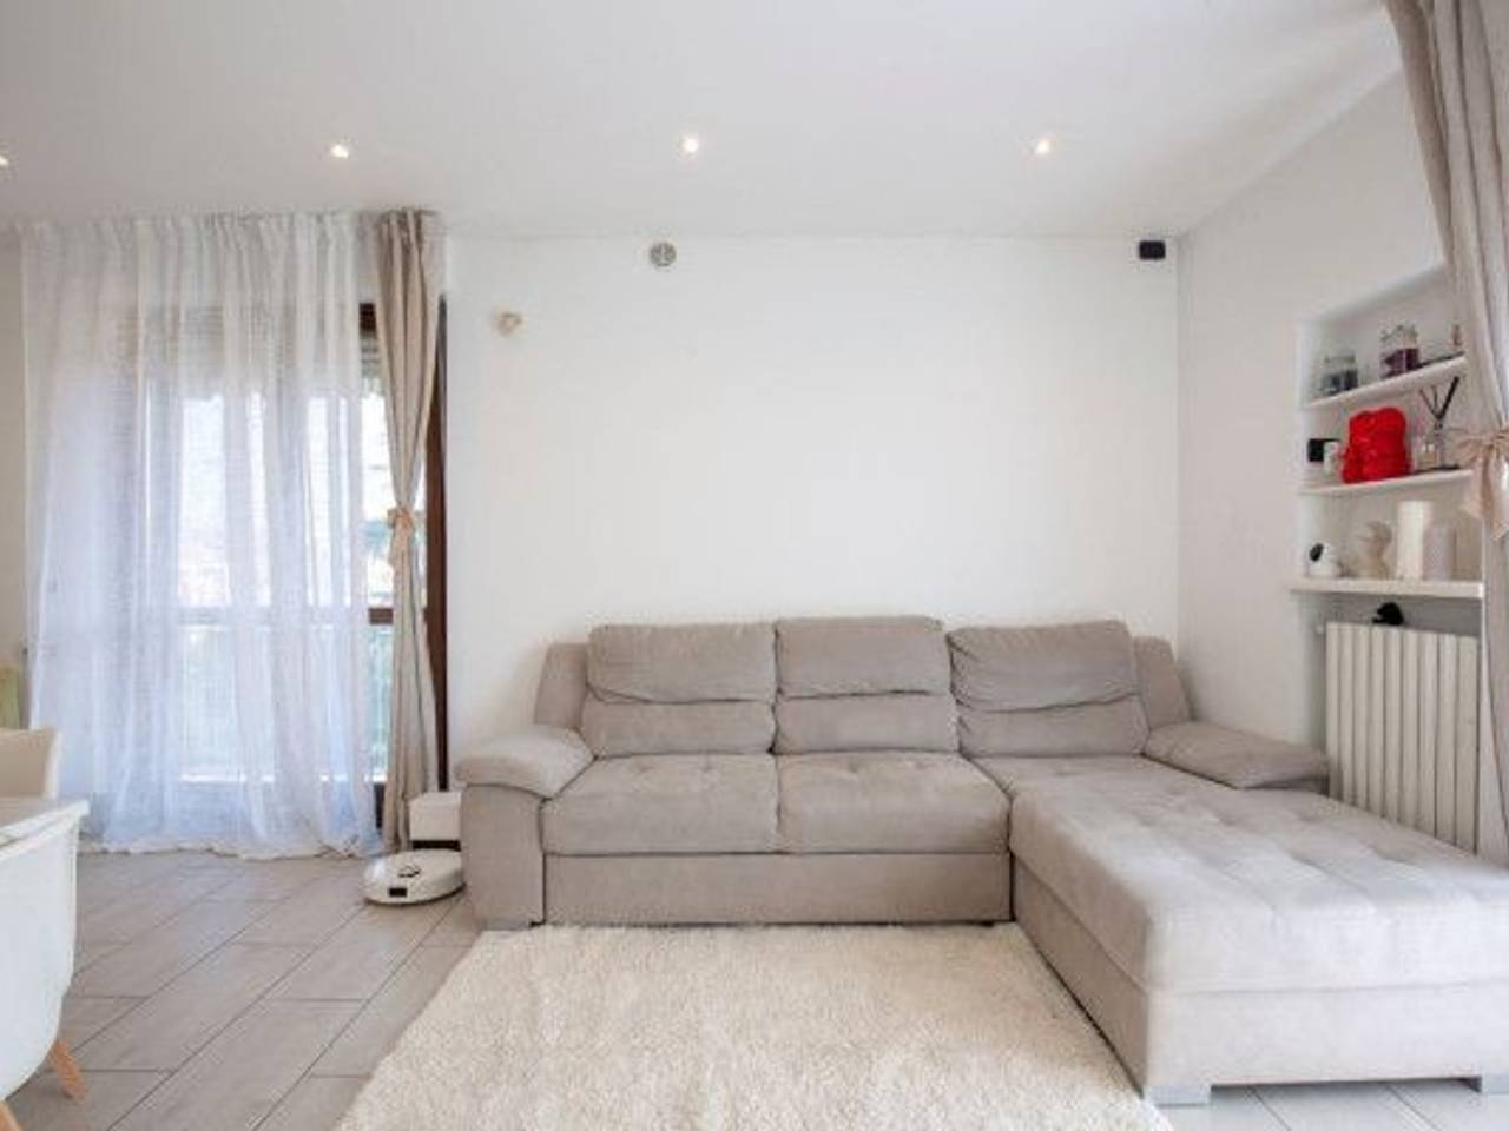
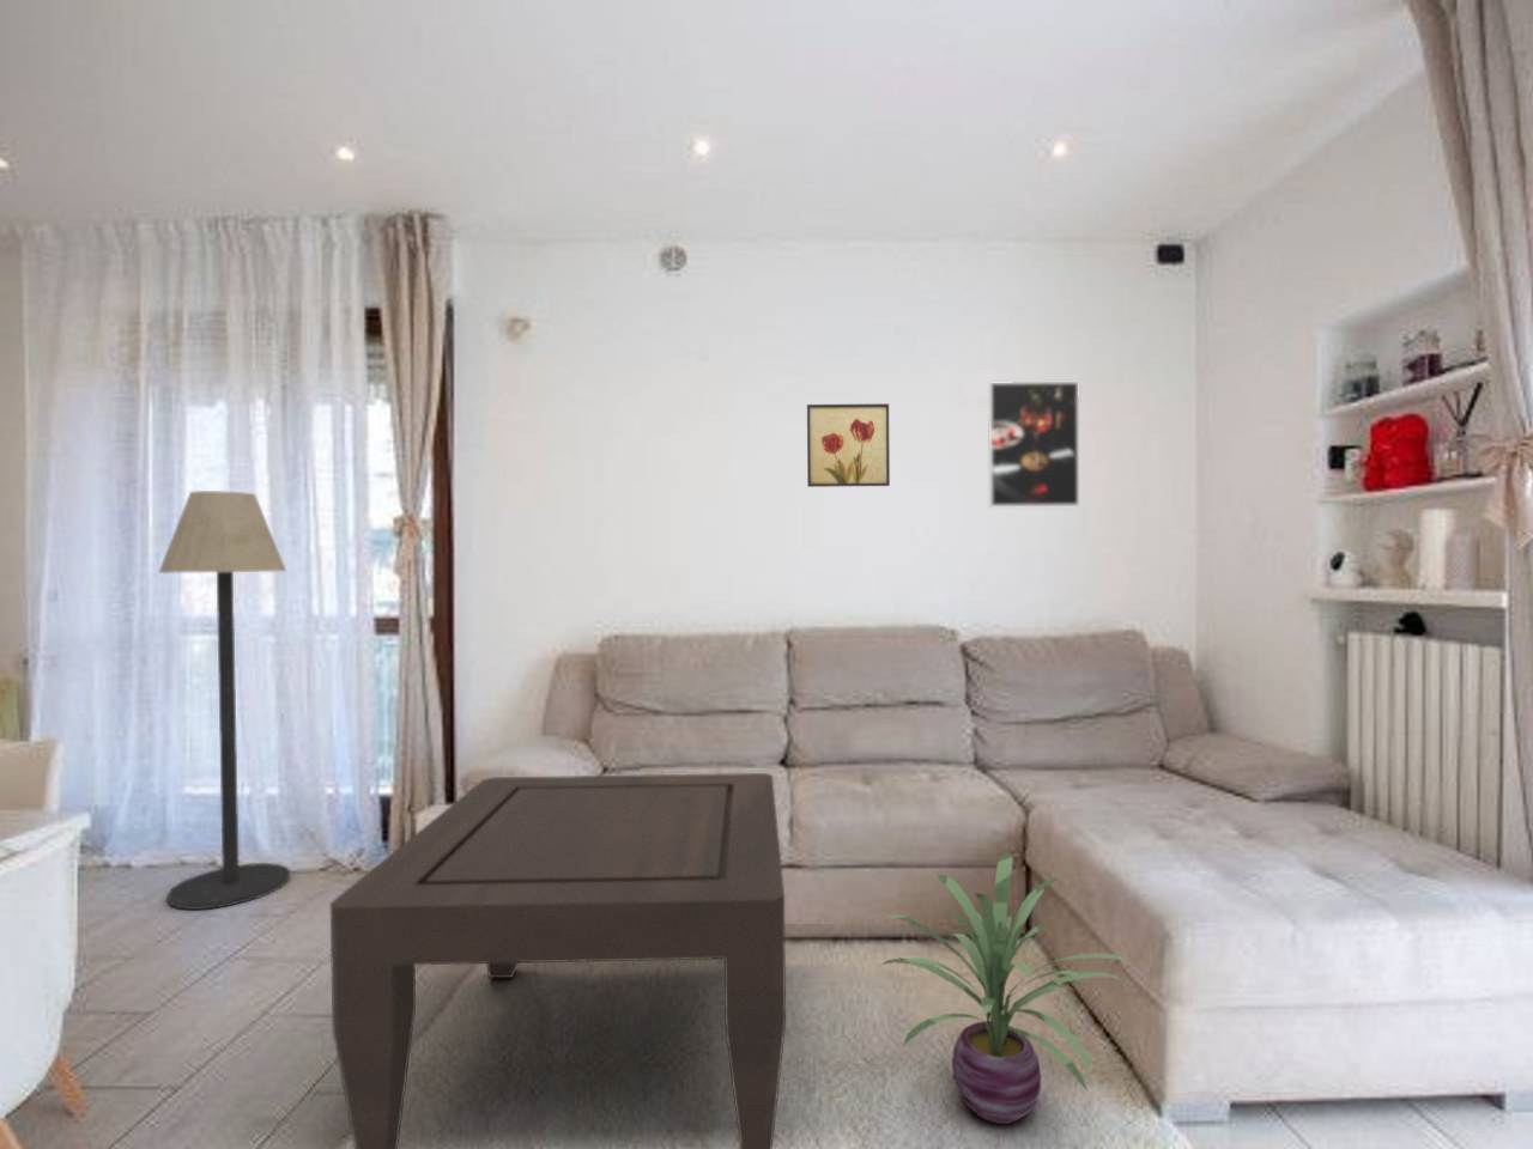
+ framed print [987,380,1080,507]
+ coffee table [330,772,787,1149]
+ wall art [806,402,891,489]
+ decorative plant [874,850,1129,1125]
+ floor lamp [157,490,291,911]
